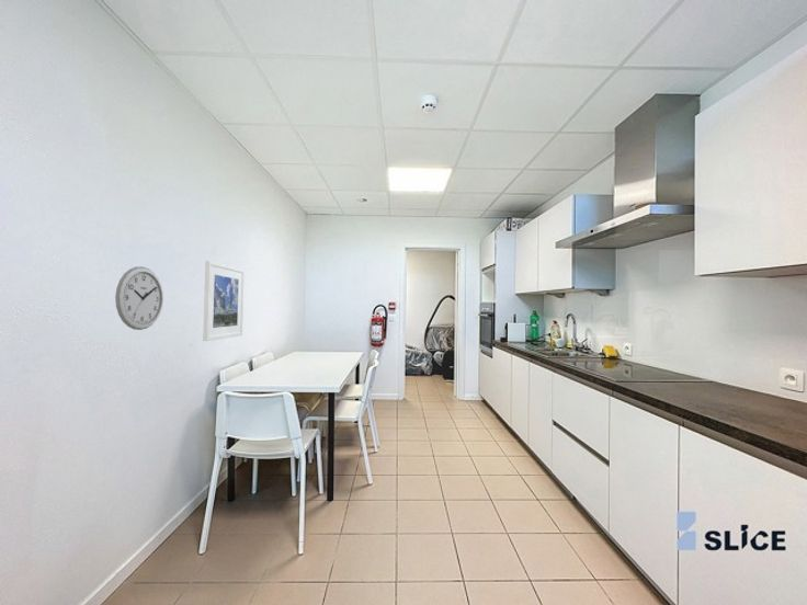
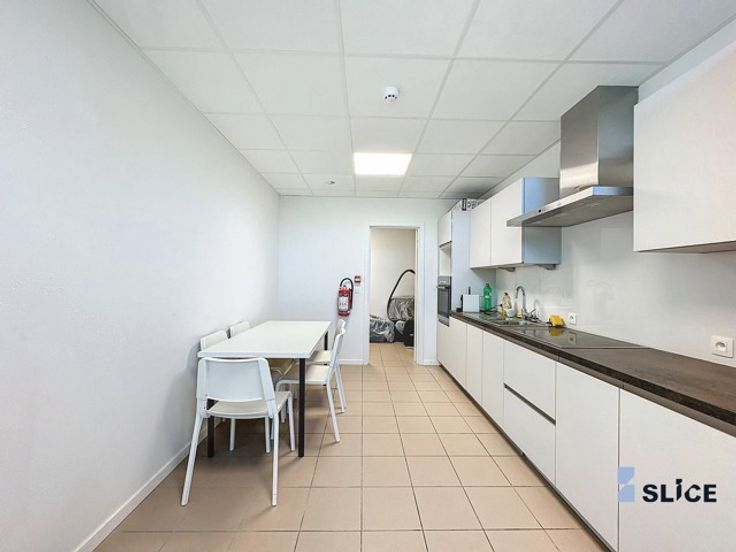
- wall clock [114,265,164,331]
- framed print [202,260,246,342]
